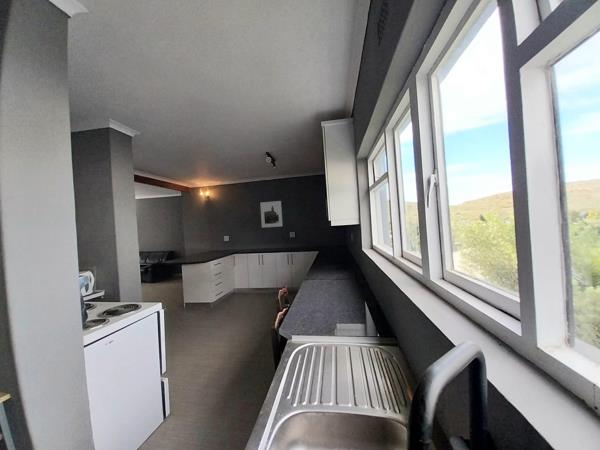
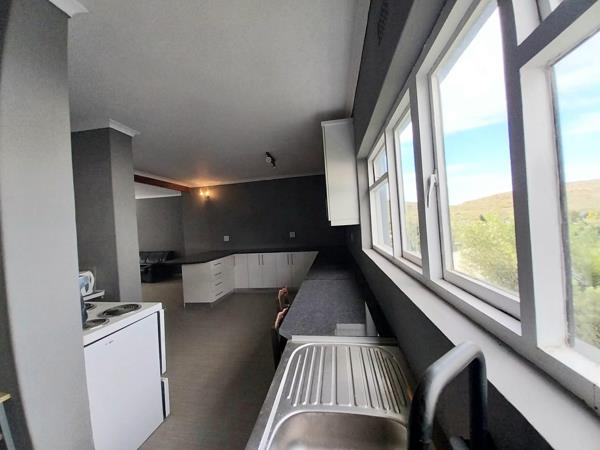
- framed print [259,200,284,229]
